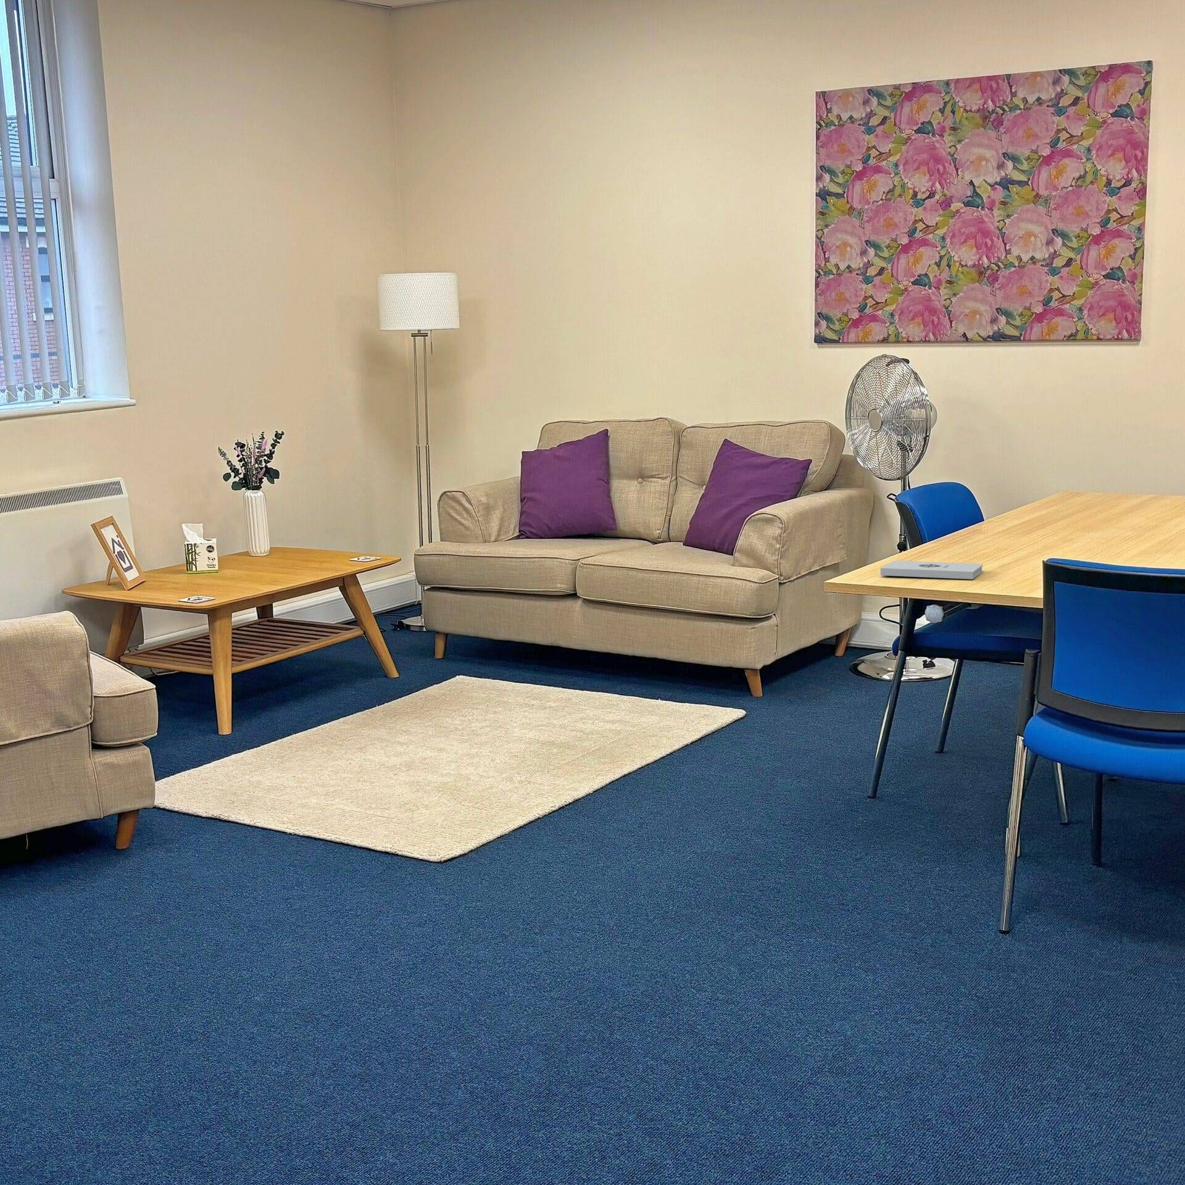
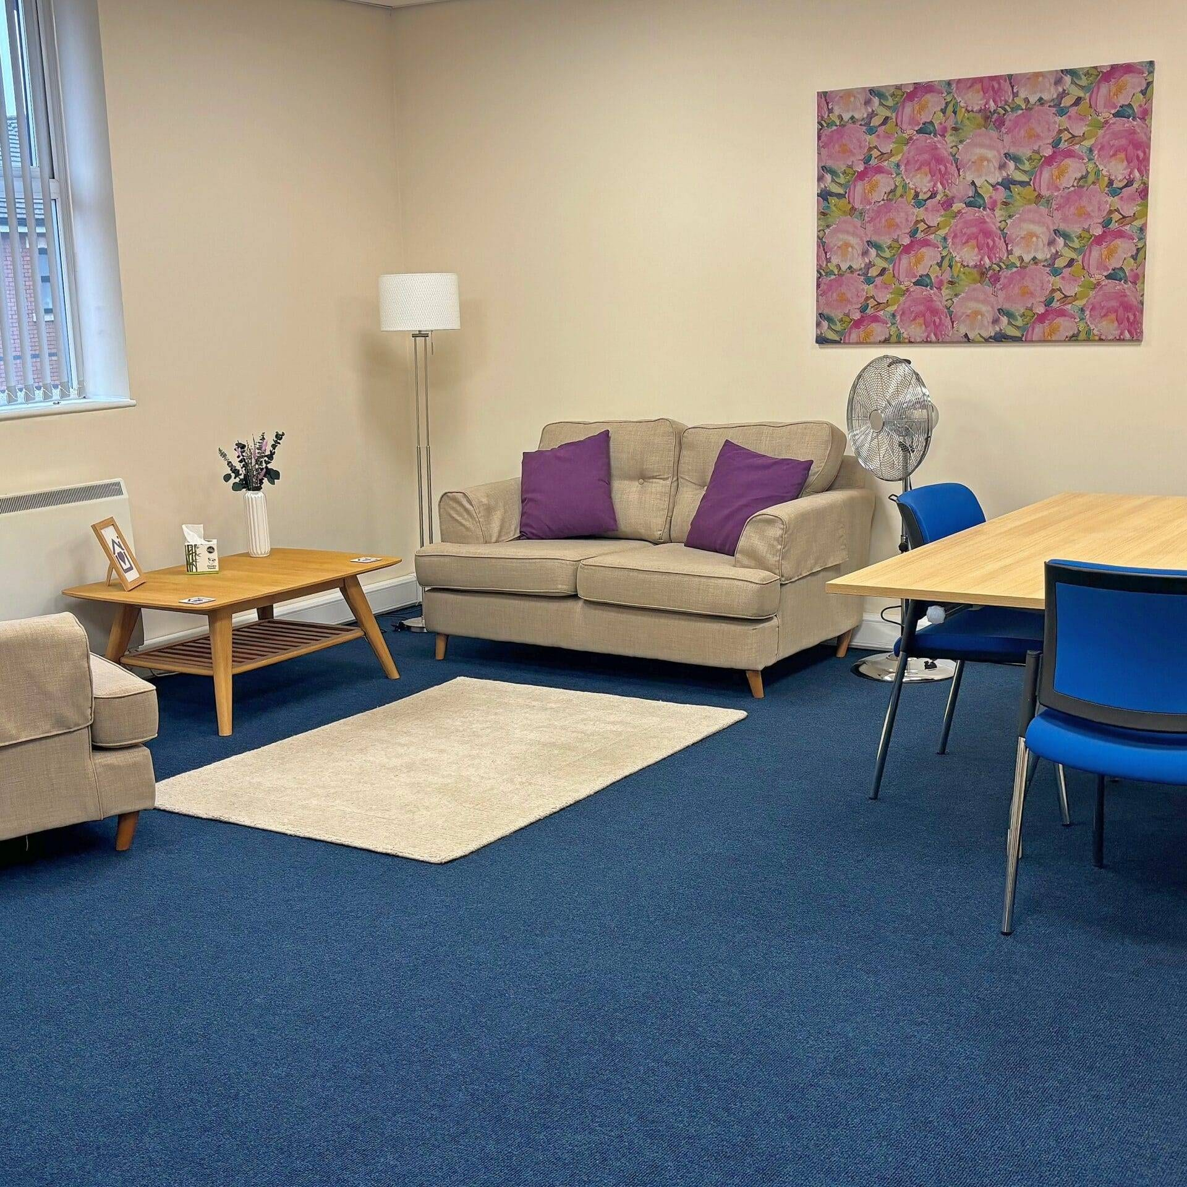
- notepad [880,560,983,579]
